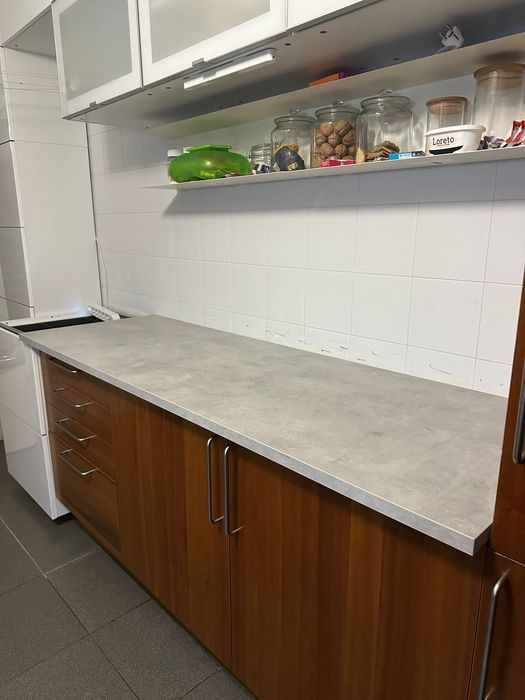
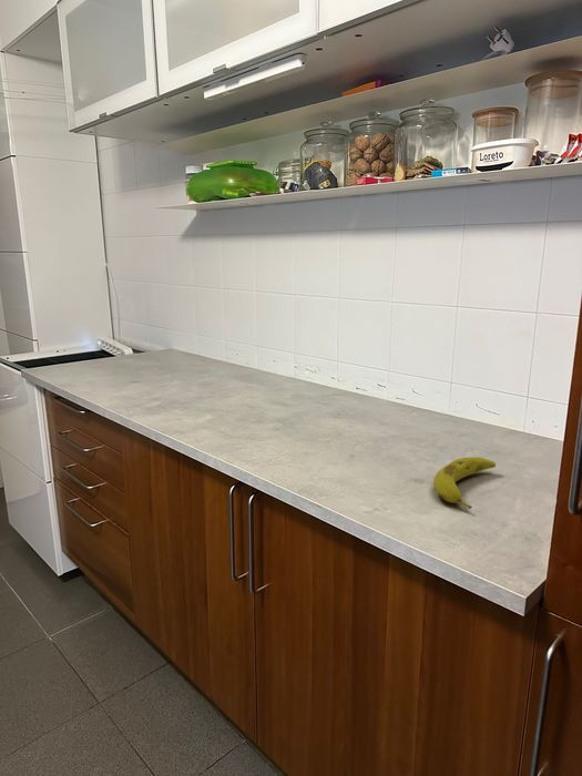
+ fruit [432,456,497,510]
